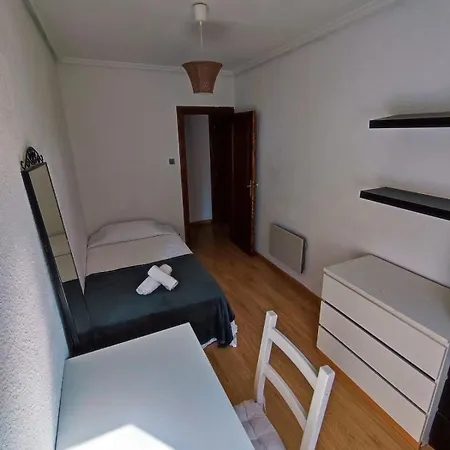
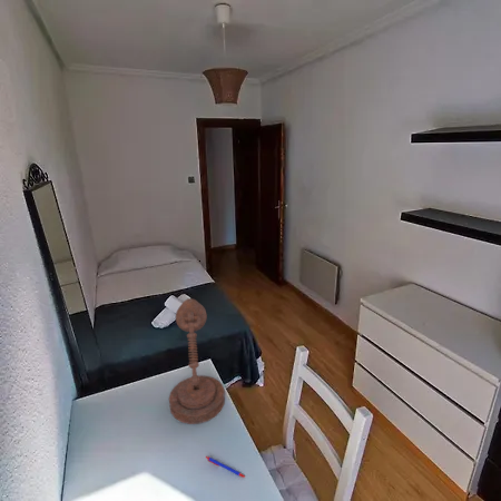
+ pen [205,455,247,479]
+ desk lamp [168,297,226,425]
